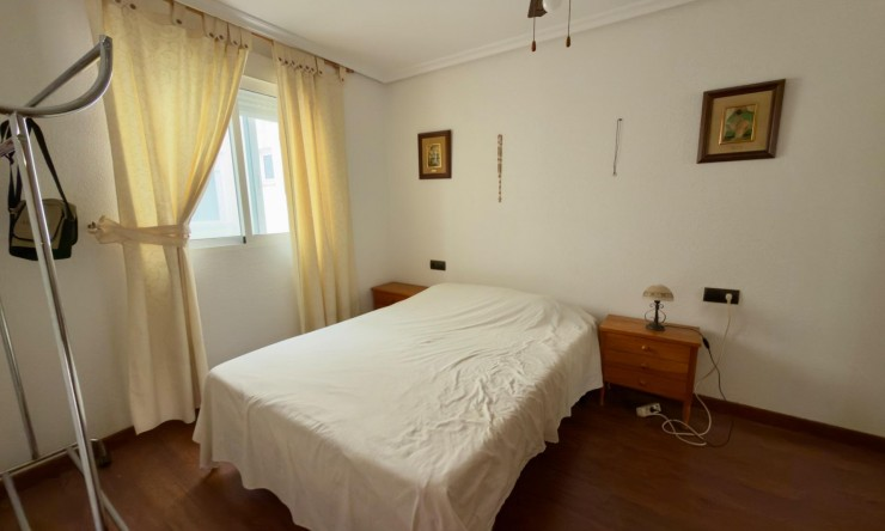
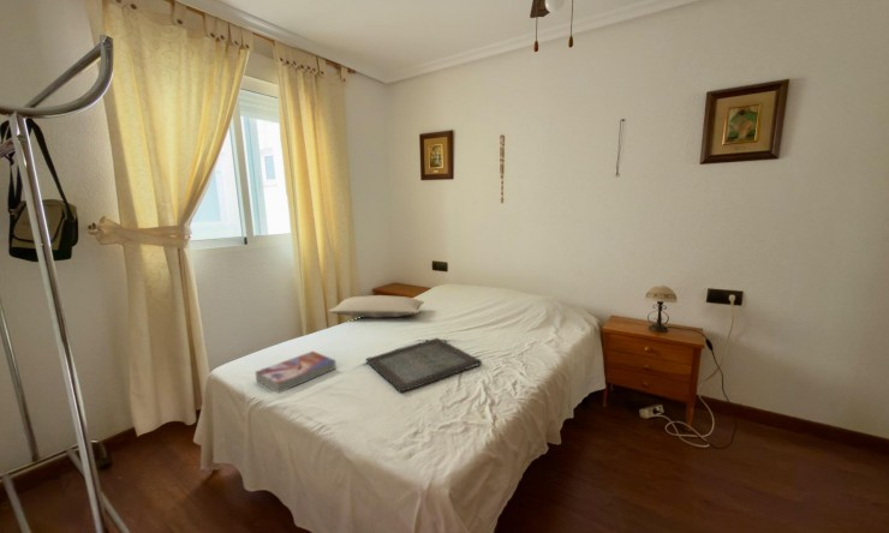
+ pillow [327,294,425,318]
+ textbook [255,351,338,394]
+ serving tray [364,337,483,393]
